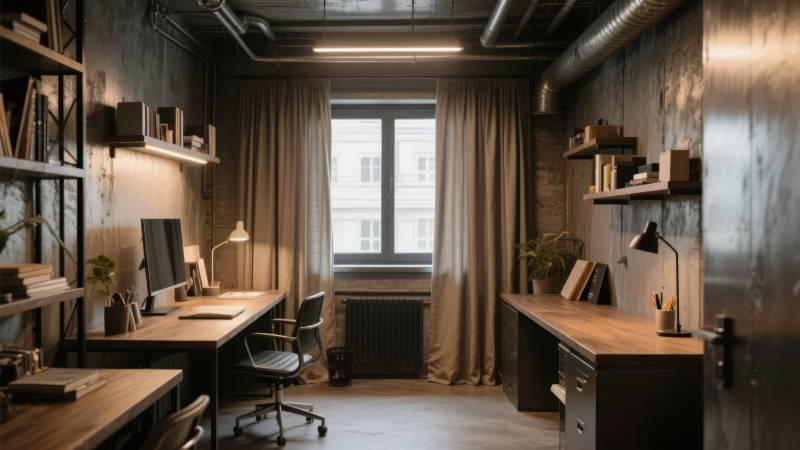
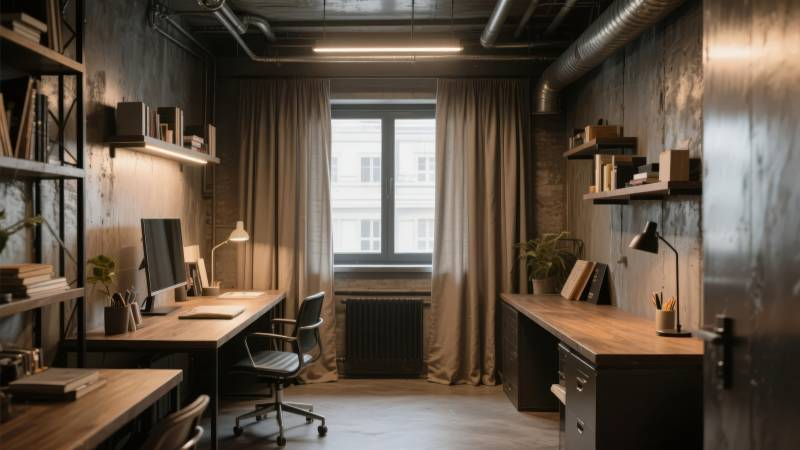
- wastebasket [324,345,356,388]
